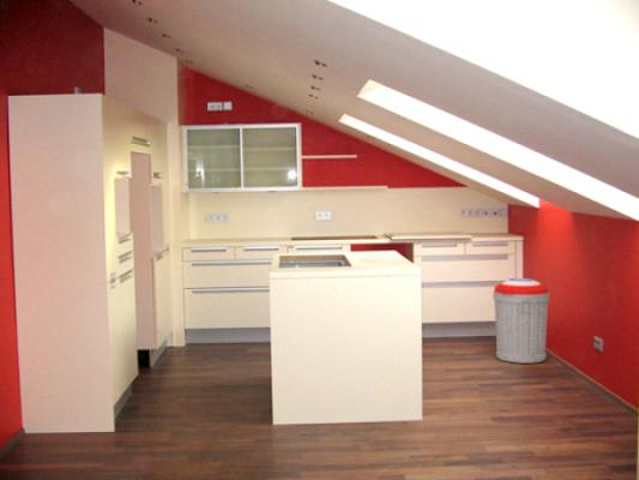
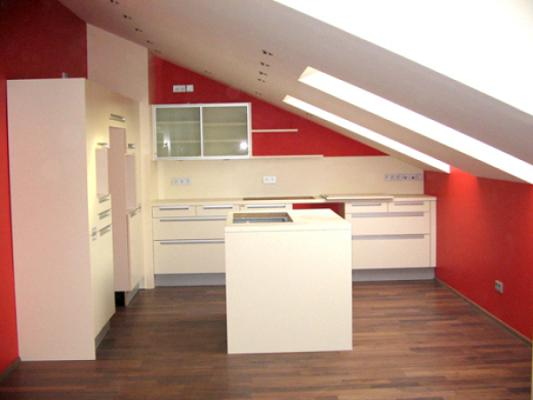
- trash can [492,277,550,365]
